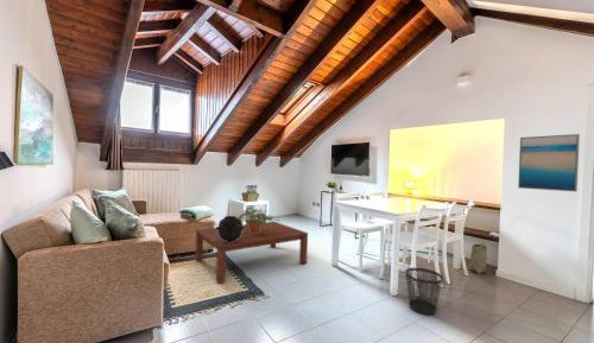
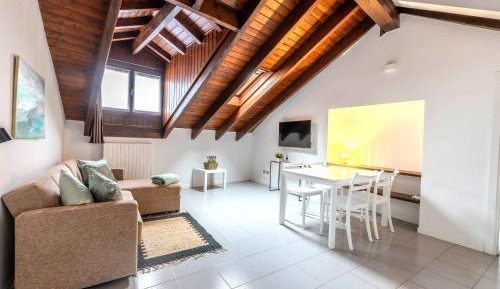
- potted plant [236,207,280,234]
- wastebasket [404,267,444,316]
- decorative sphere [215,215,244,242]
- coffee table [194,221,309,284]
- basket [467,242,488,275]
- wall art [517,133,581,192]
